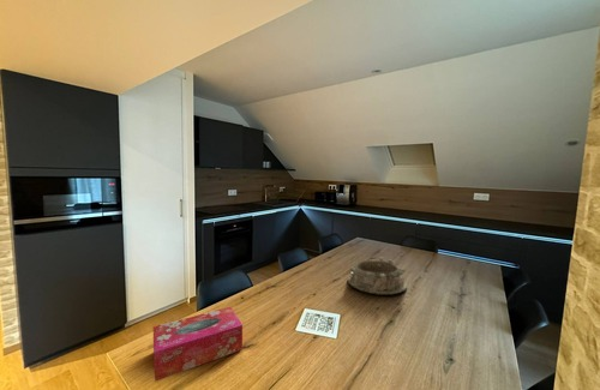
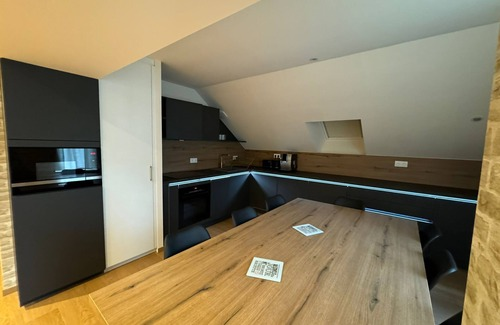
- tissue box [152,306,244,383]
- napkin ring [347,257,408,296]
